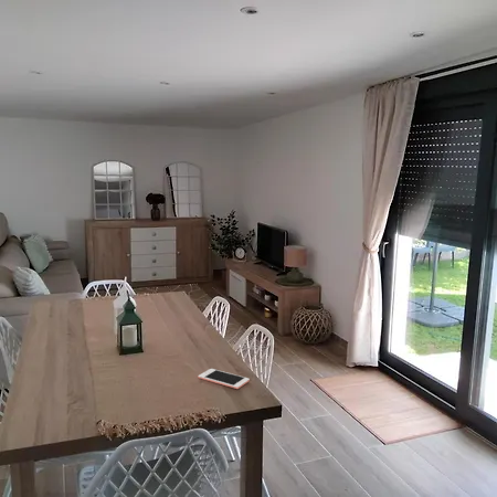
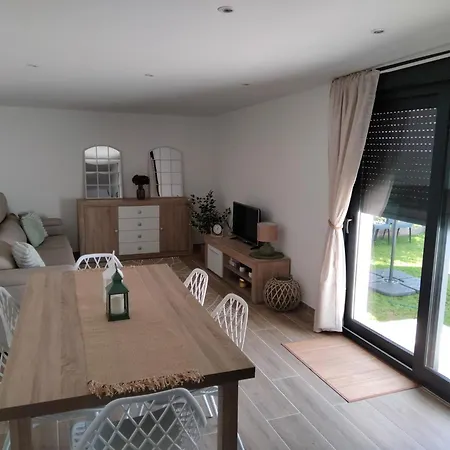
- cell phone [198,368,251,390]
